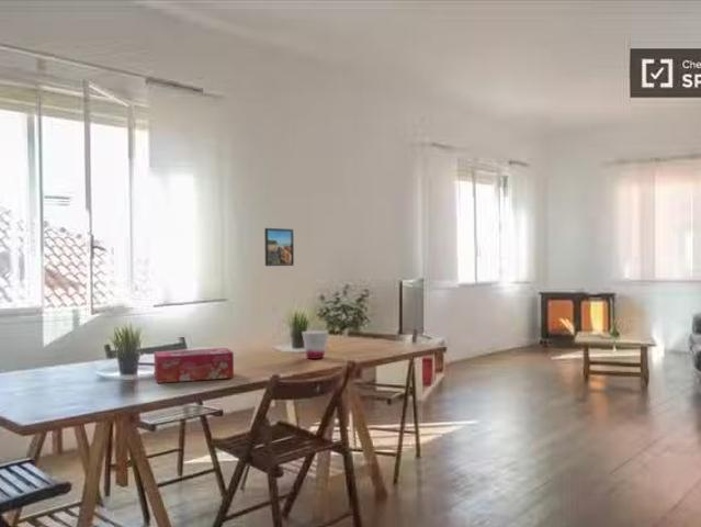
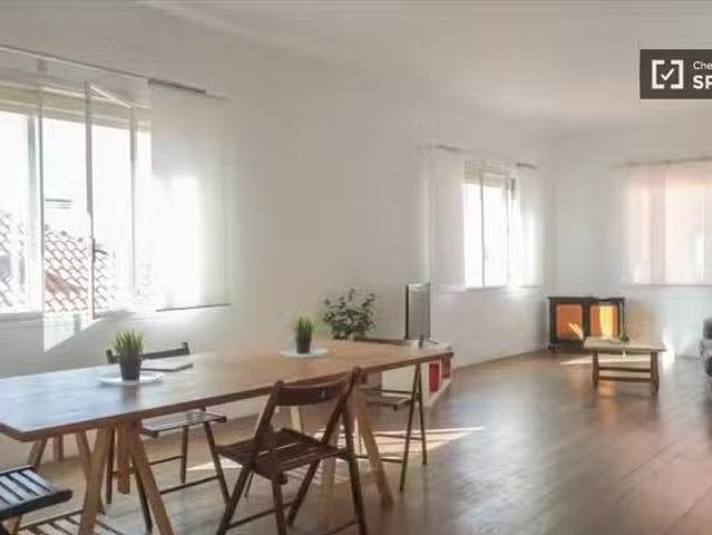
- cup [301,329,329,360]
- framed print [263,227,295,267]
- tissue box [152,347,235,384]
